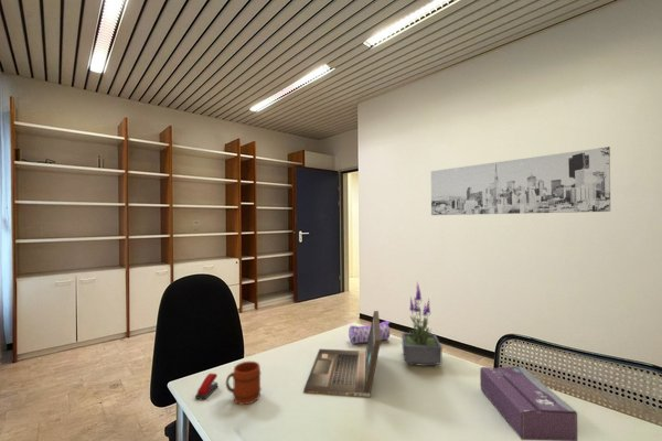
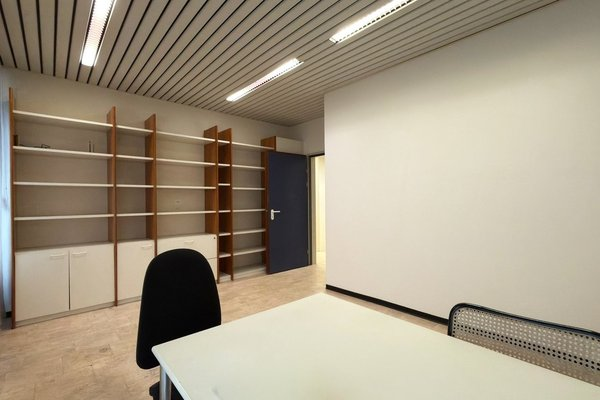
- tissue box [479,366,578,441]
- laptop [302,310,382,398]
- pencil case [348,320,391,345]
- wall art [430,146,611,216]
- mug [225,361,263,406]
- stapler [194,373,218,400]
- potted plant [401,280,442,367]
